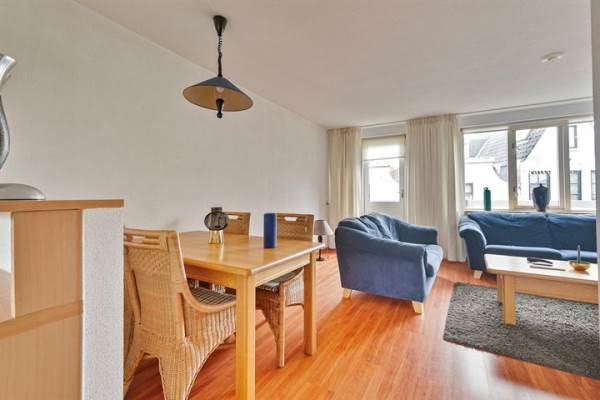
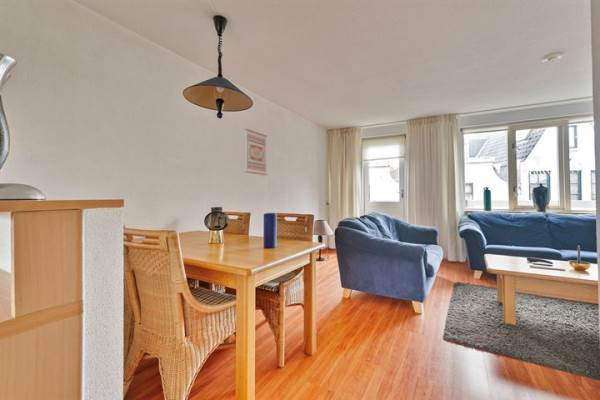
+ wall art [244,128,268,176]
